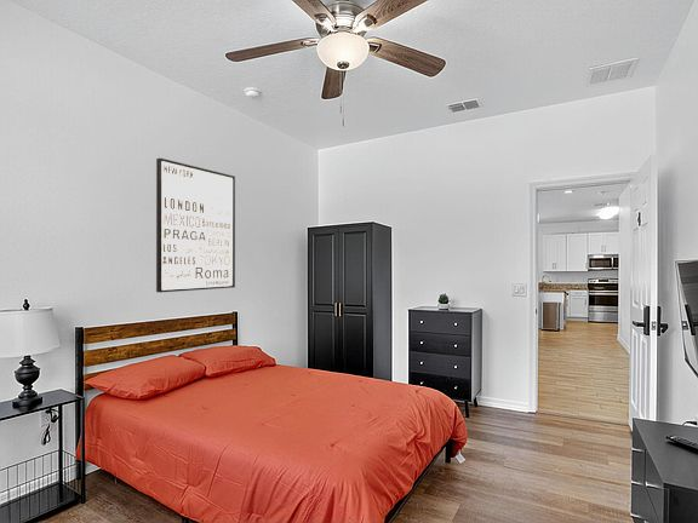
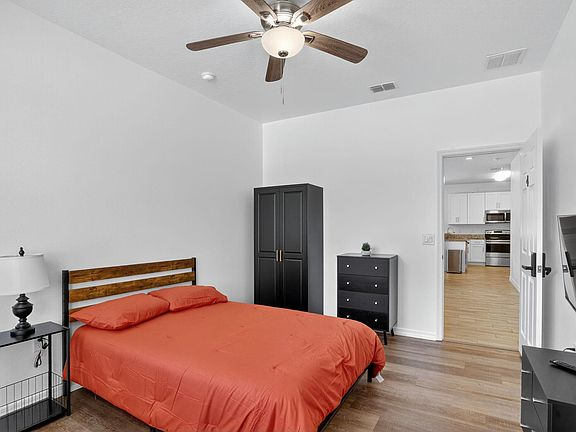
- wall art [155,157,236,293]
